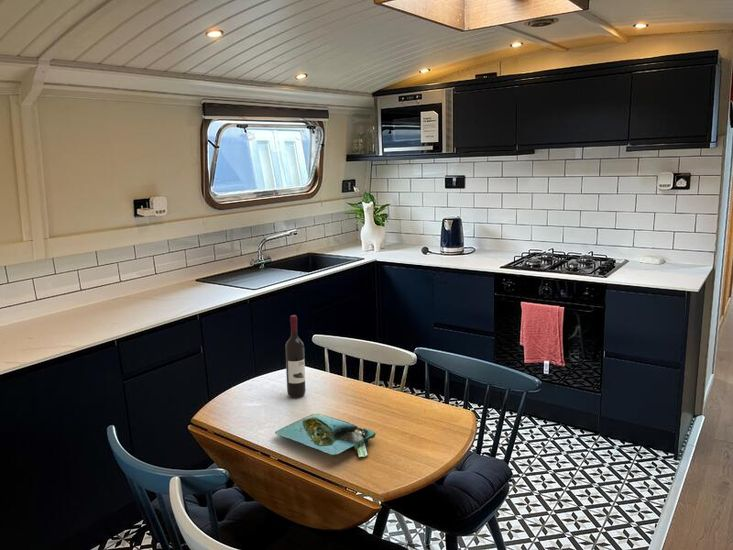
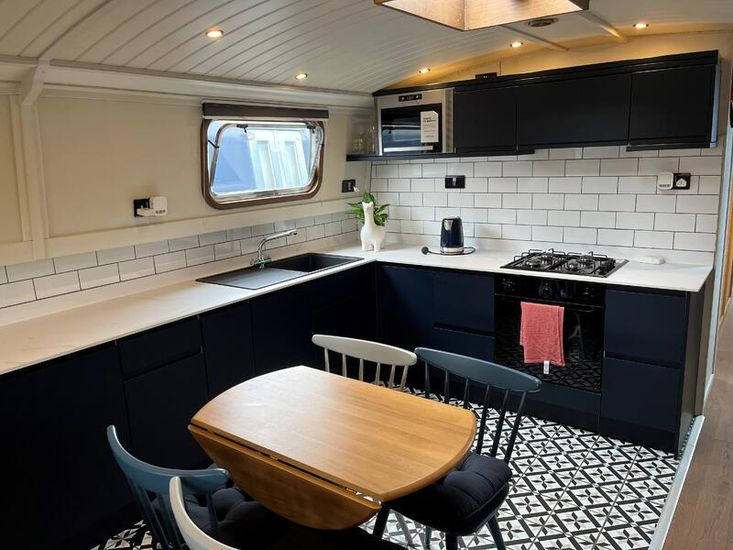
- wine bottle [284,314,306,399]
- platter [274,413,377,458]
